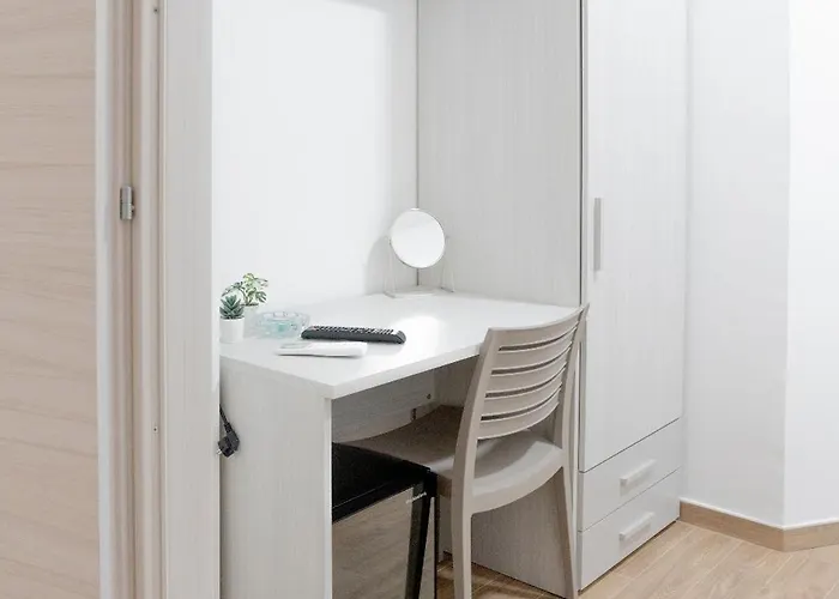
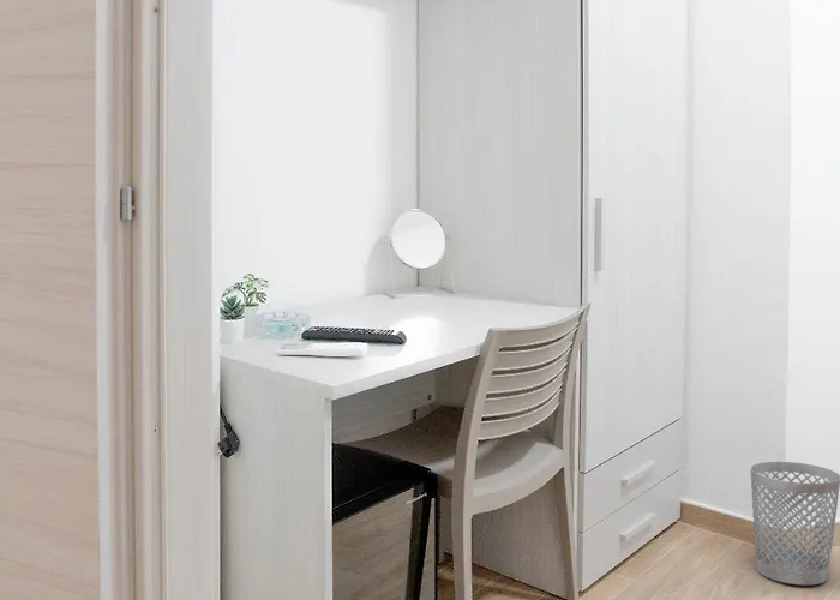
+ wastebasket [749,461,840,586]
